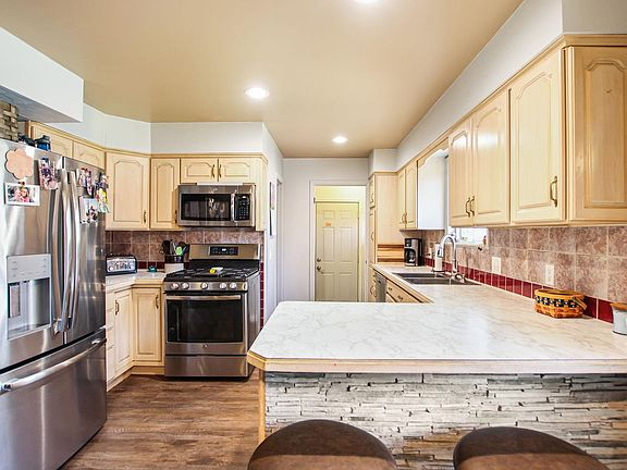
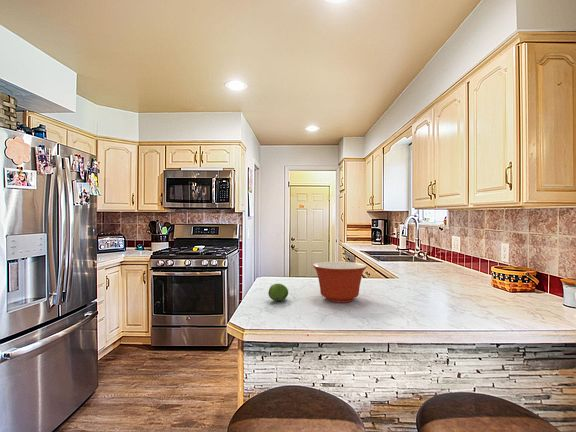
+ mixing bowl [312,261,368,304]
+ fruit [267,283,289,302]
